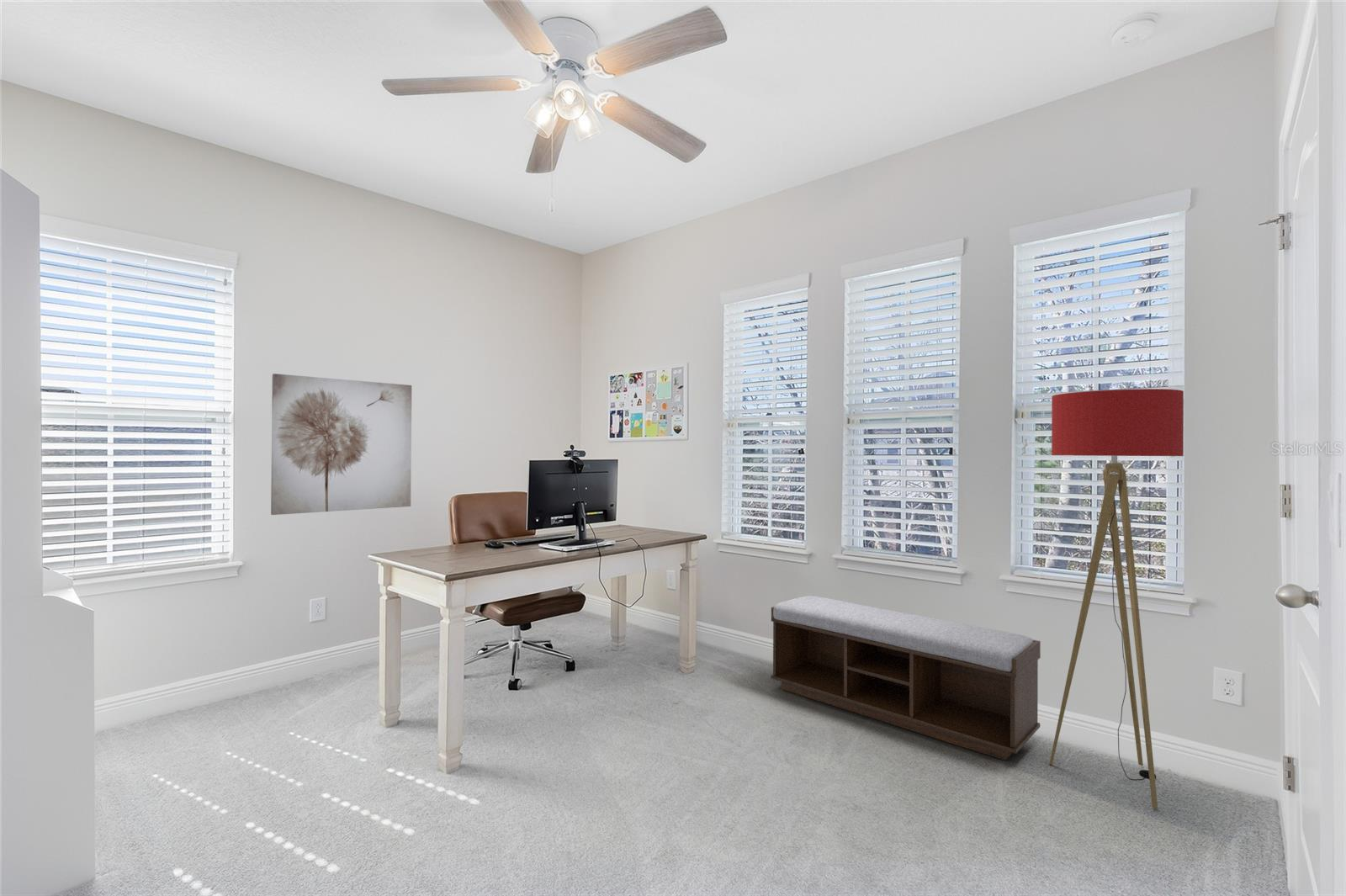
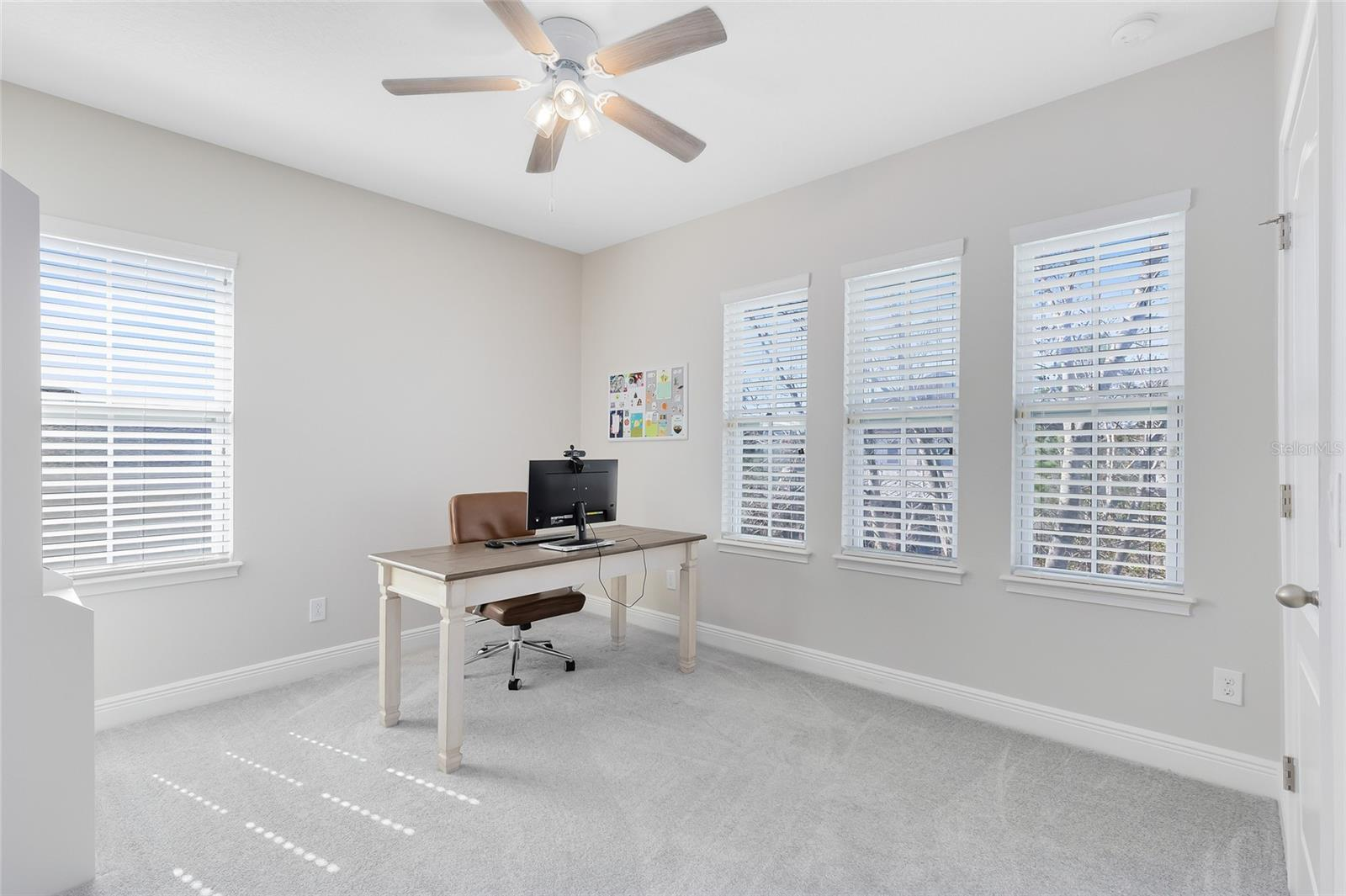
- floor lamp [1049,388,1184,810]
- wall art [270,373,412,516]
- bench [770,595,1041,761]
